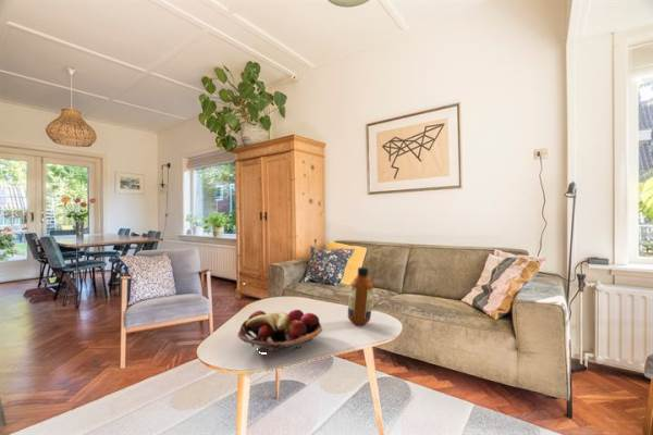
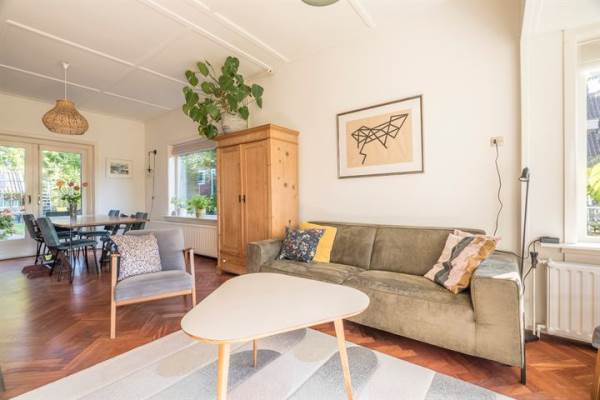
- fruit basket [236,309,323,352]
- bottle [347,266,374,326]
